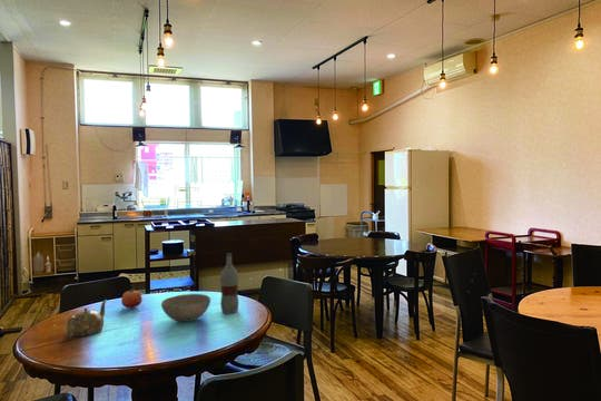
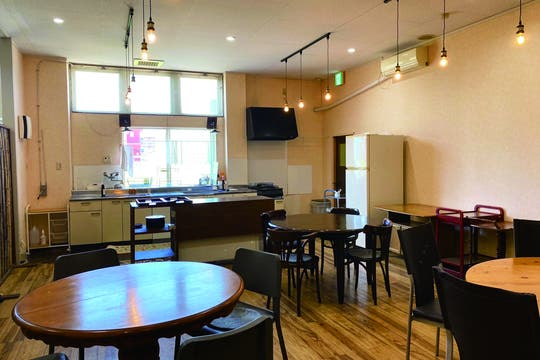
- fruit [120,288,142,309]
- bottle [219,252,240,314]
- bowl [160,293,211,323]
- teapot [66,299,108,339]
